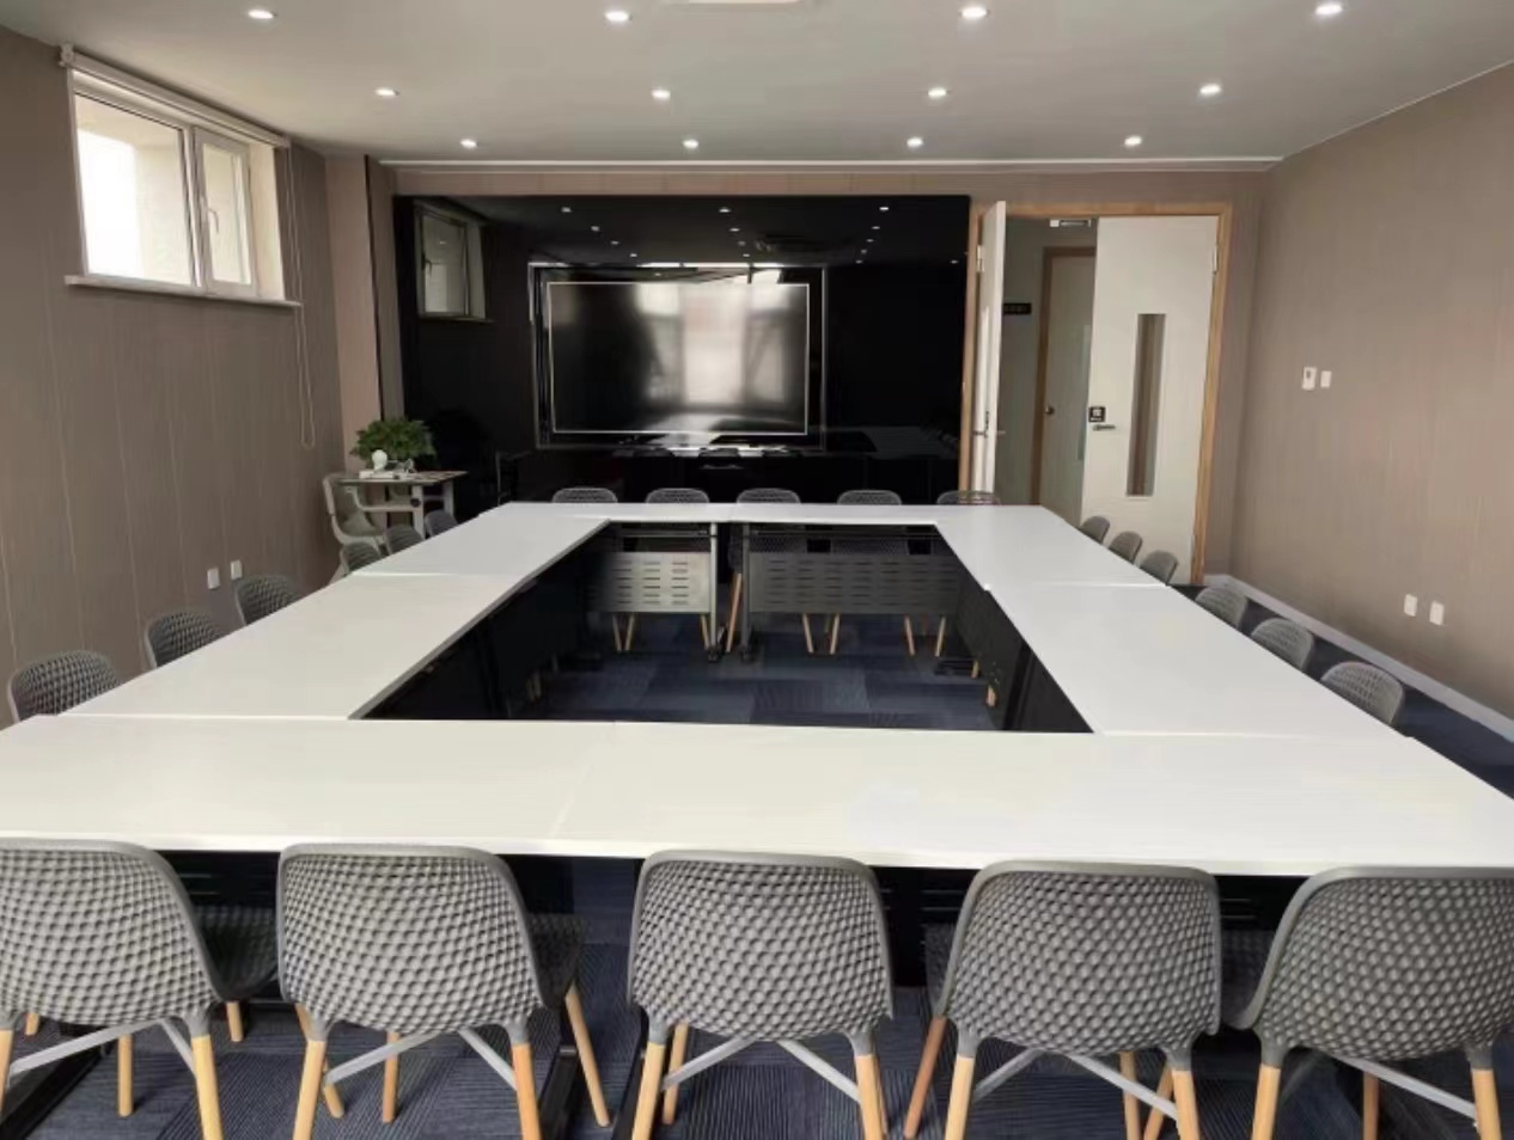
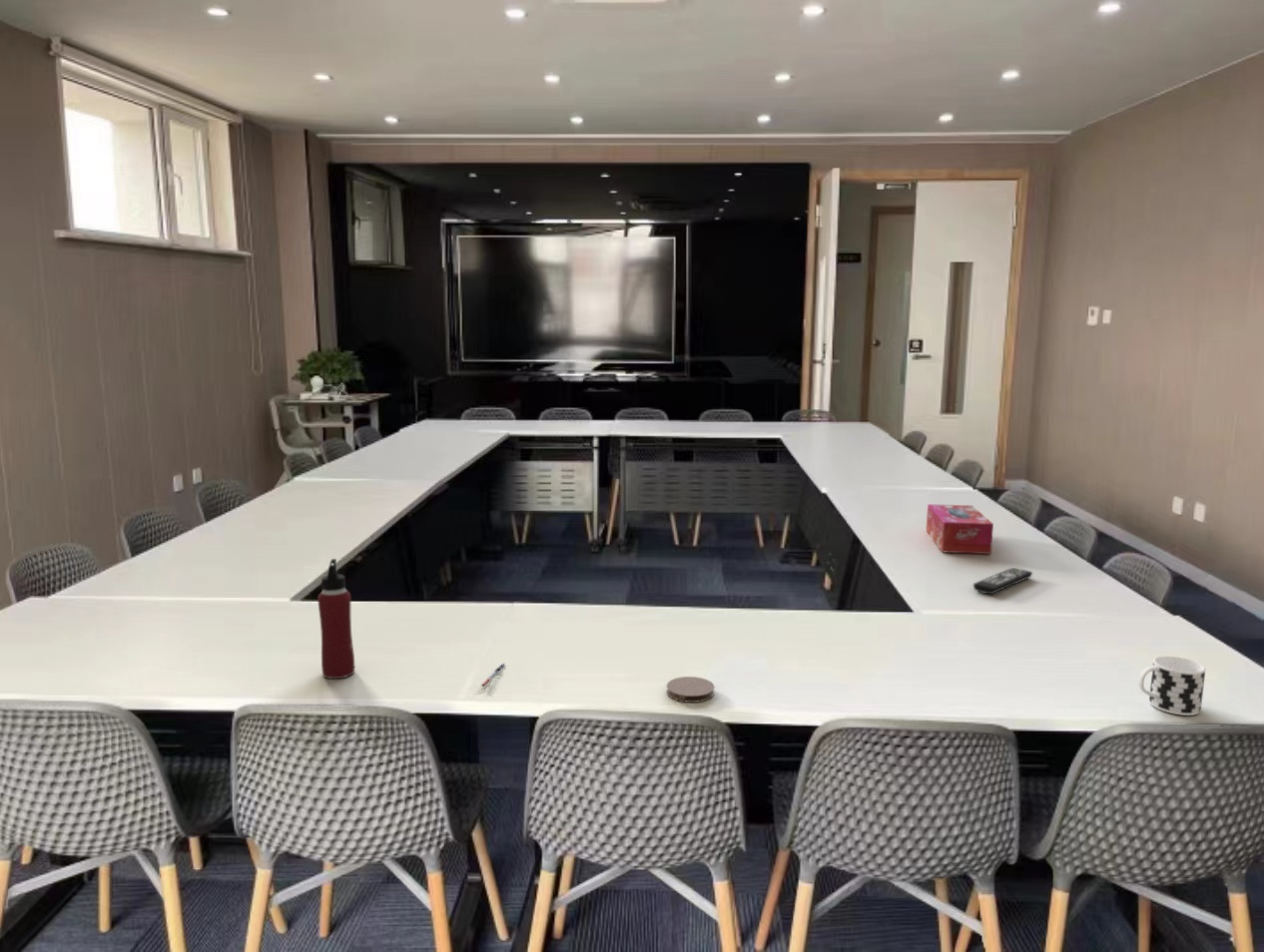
+ remote control [972,567,1033,595]
+ cup [1137,655,1206,716]
+ tissue box [926,503,994,555]
+ coaster [666,676,716,704]
+ pen [480,662,506,688]
+ water bottle [316,558,355,680]
